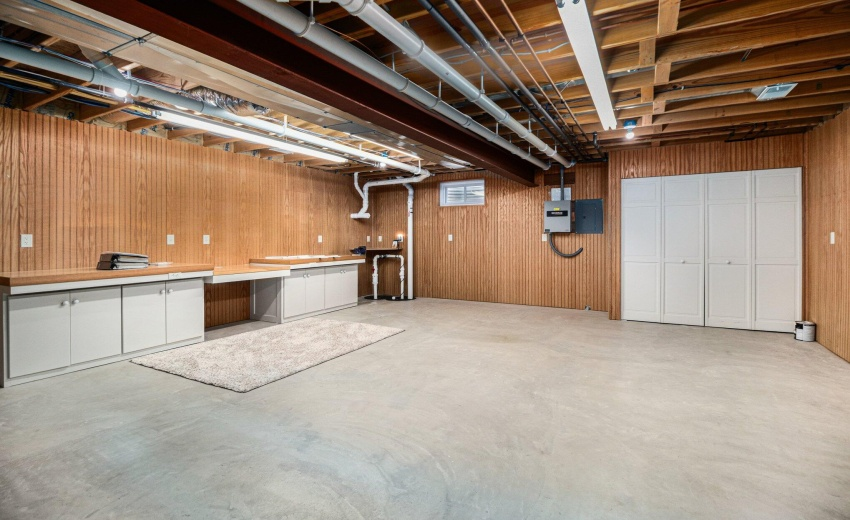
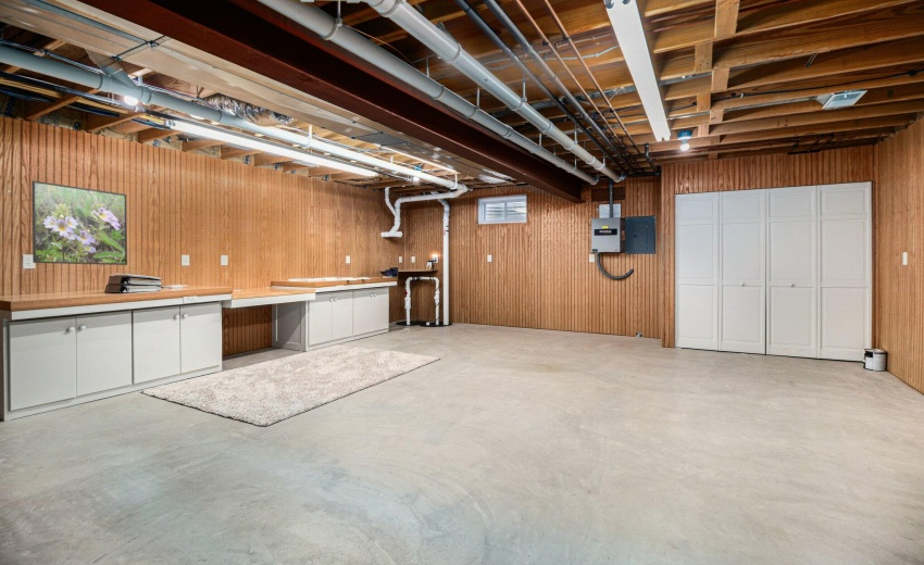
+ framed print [32,179,128,266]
